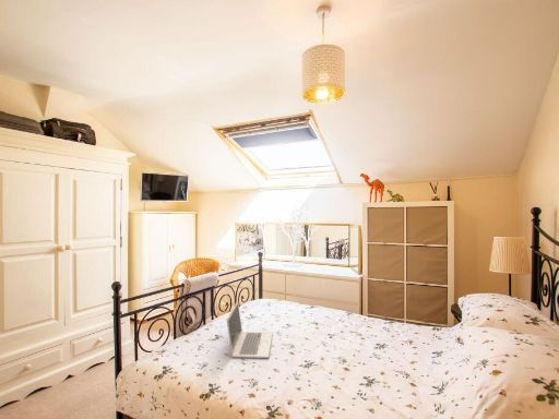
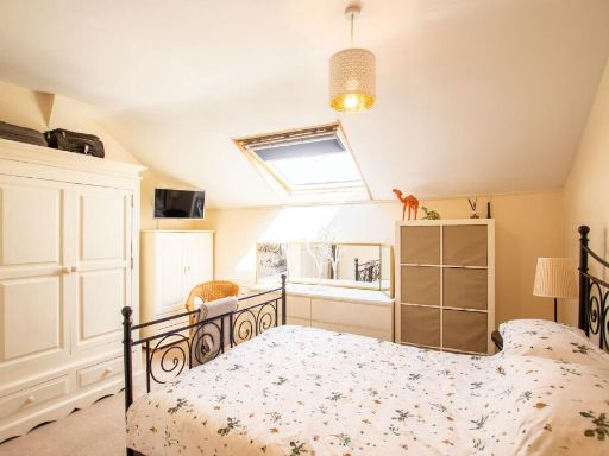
- laptop [226,300,274,359]
